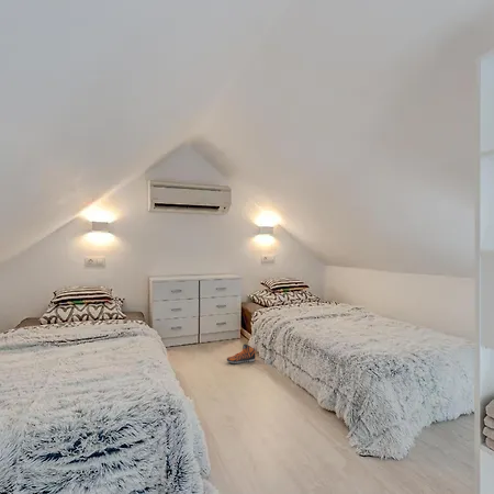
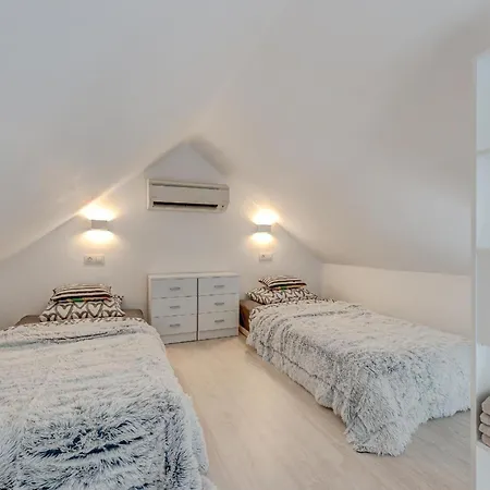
- sneaker [226,344,257,364]
